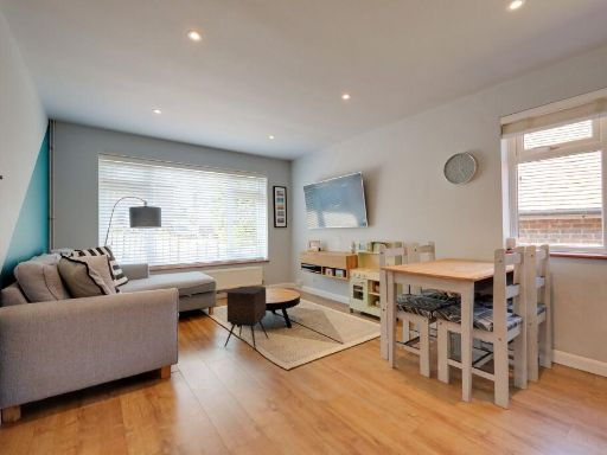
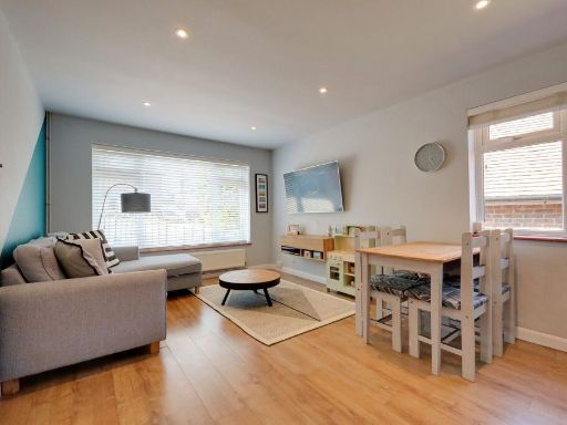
- side table [223,286,269,352]
